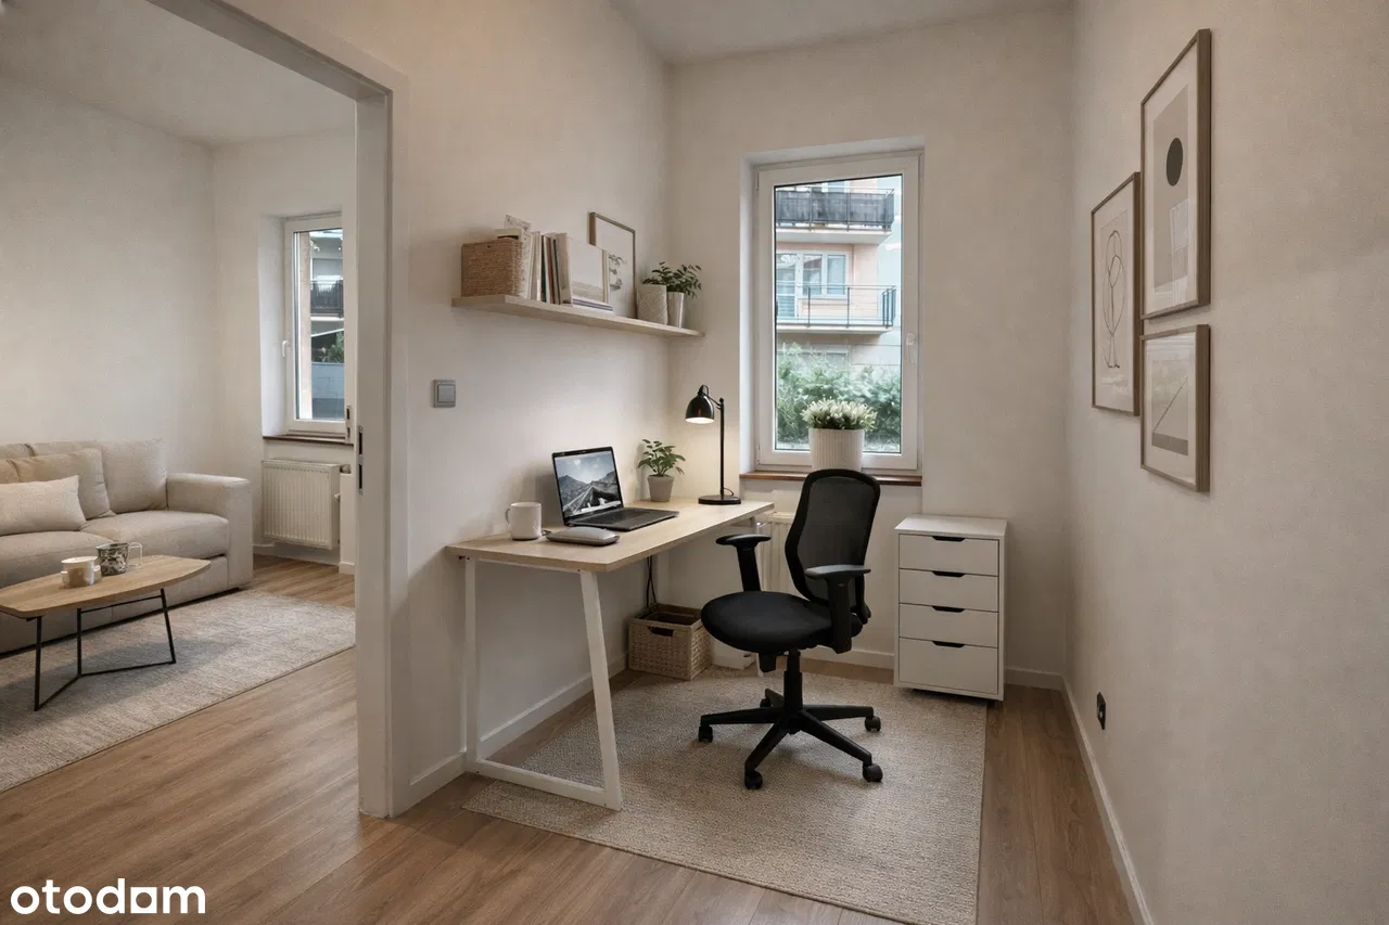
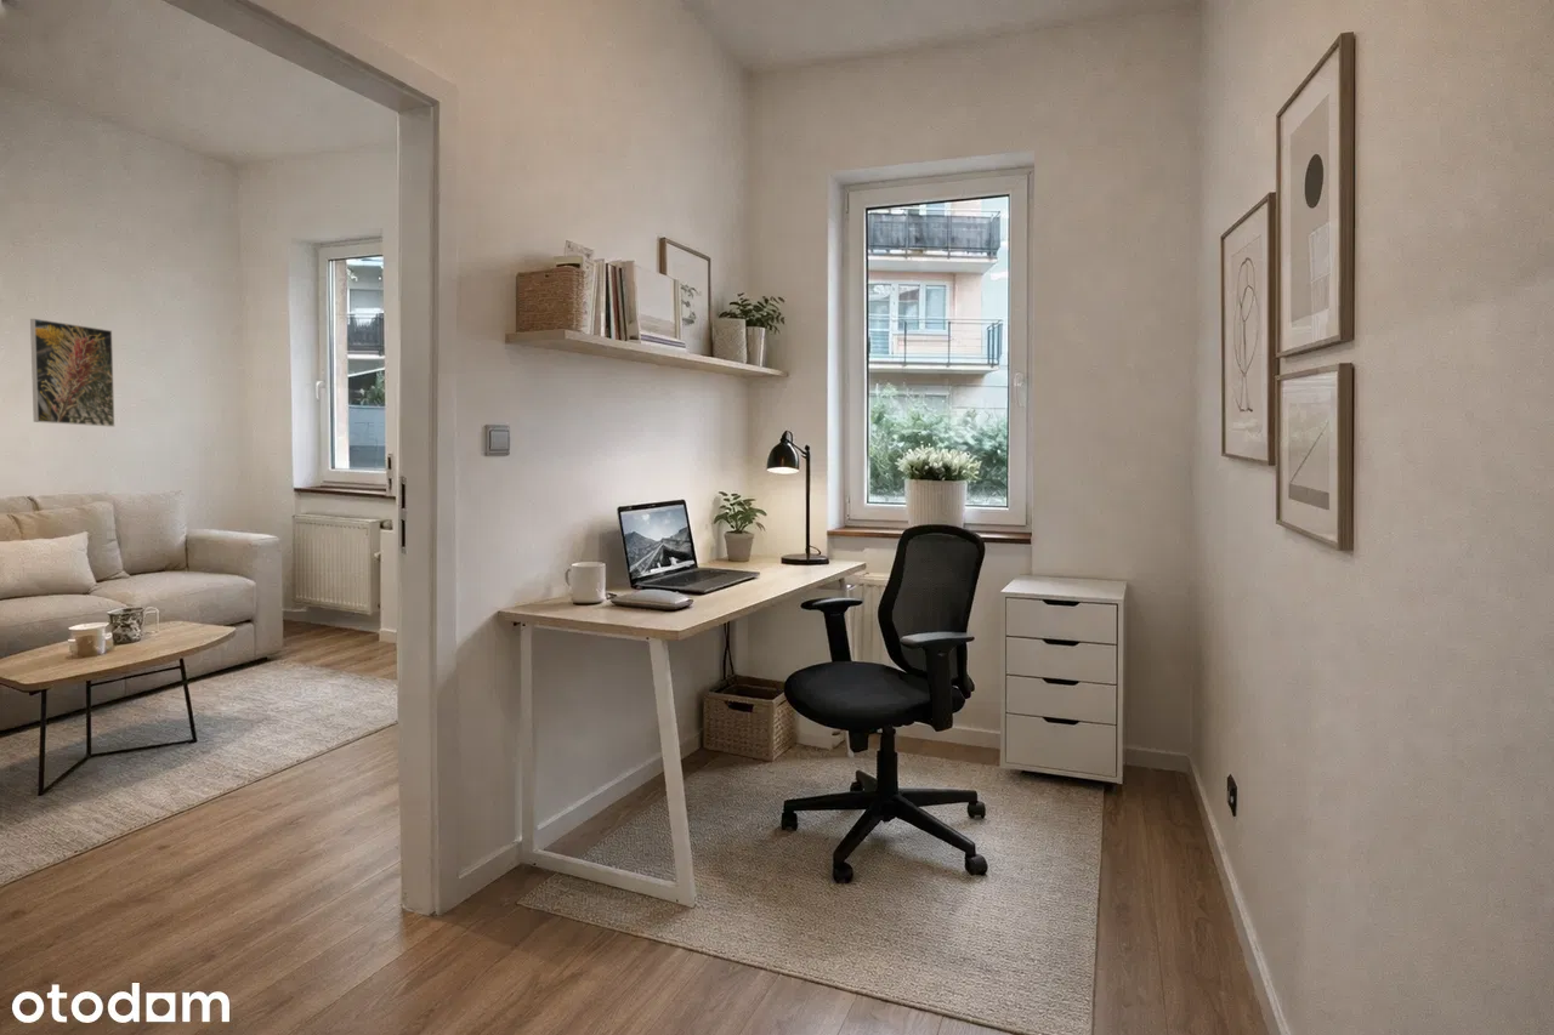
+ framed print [29,318,115,428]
